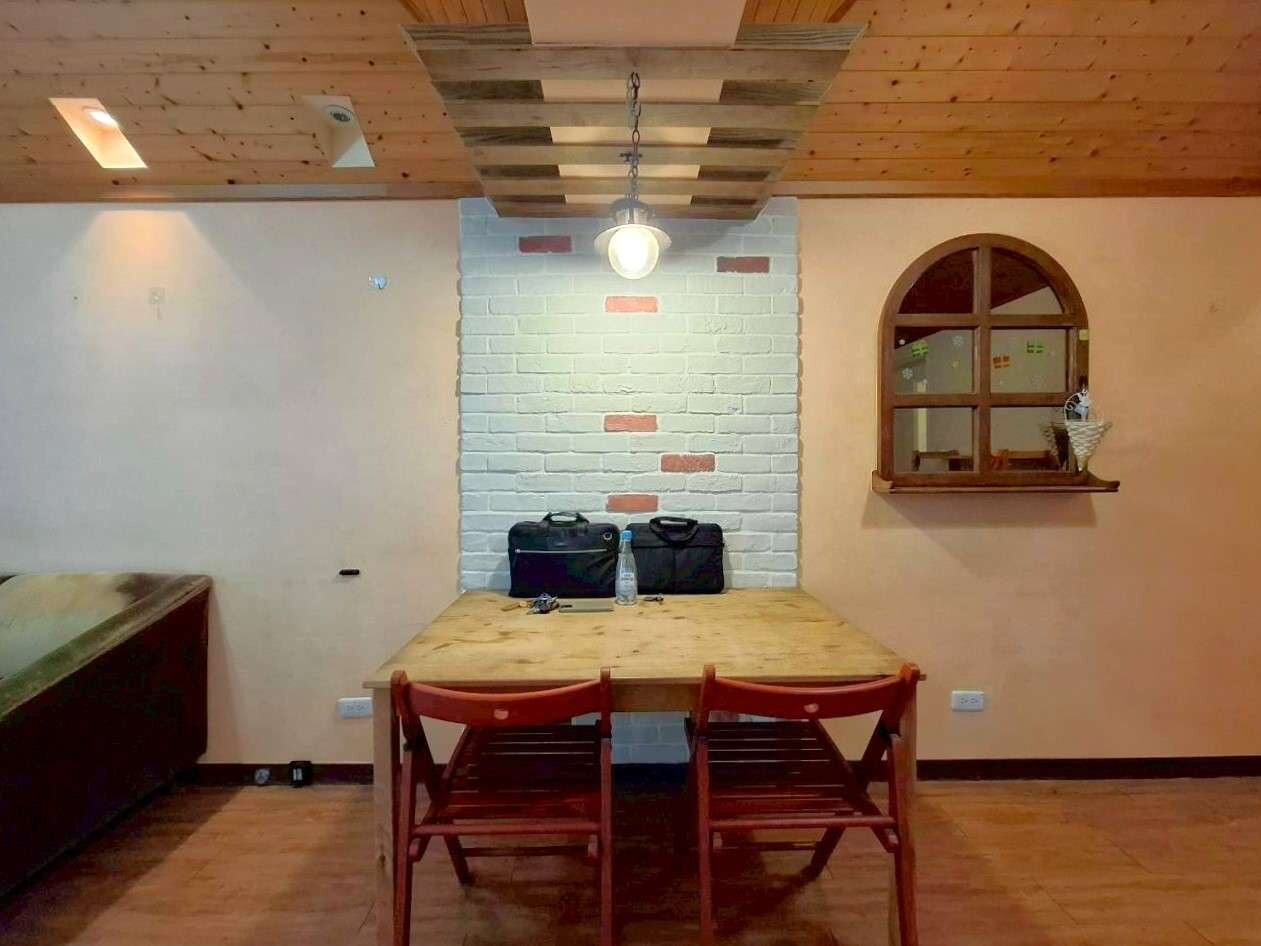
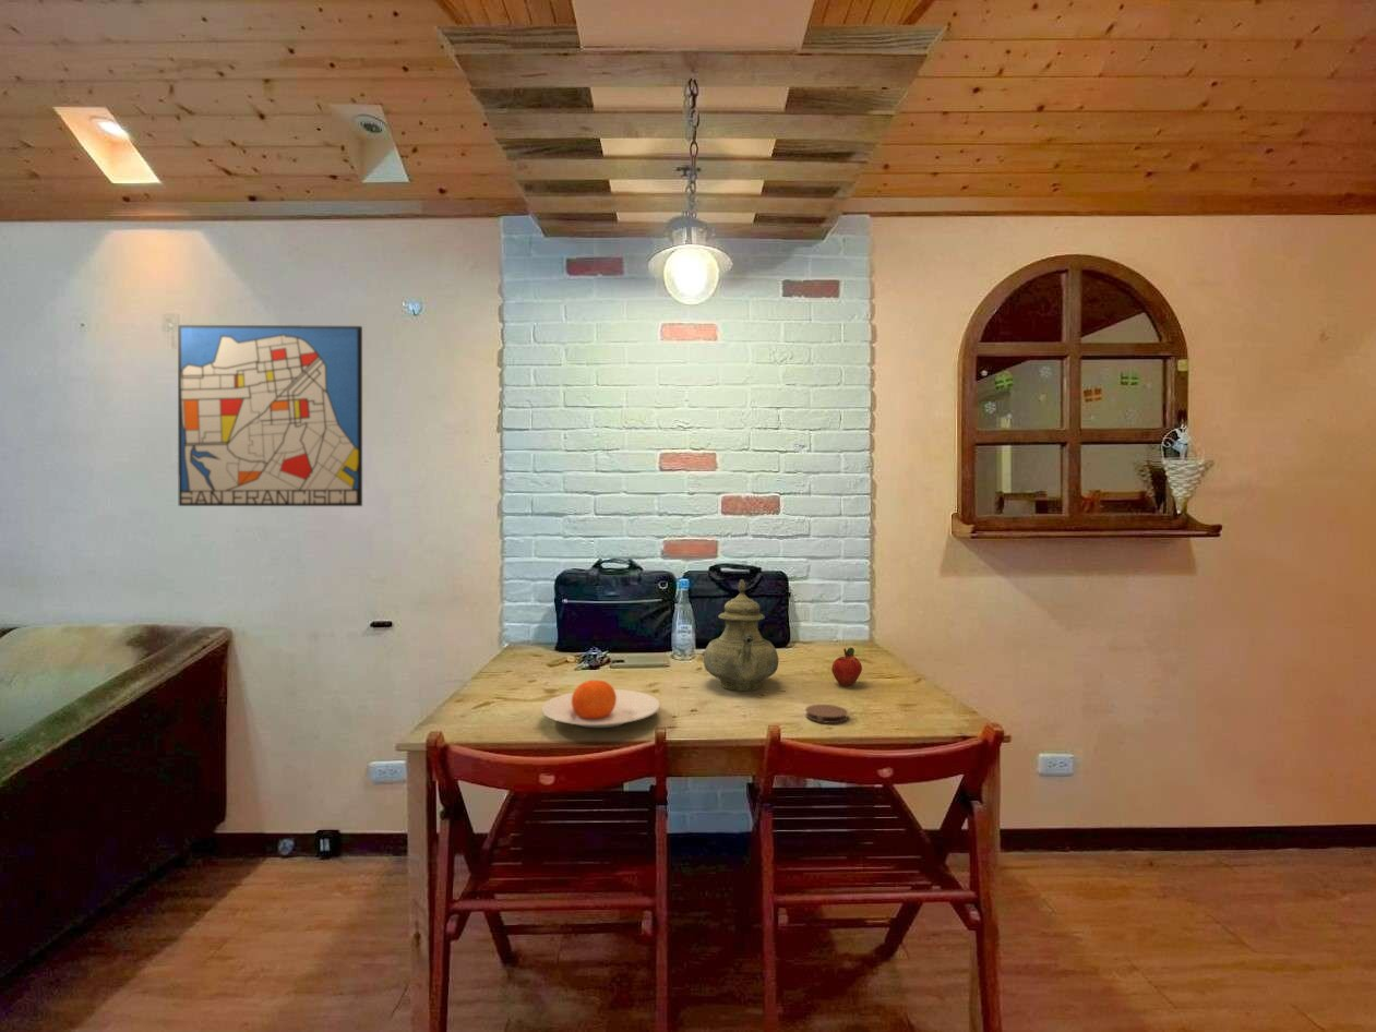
+ coaster [804,704,849,724]
+ wall art [177,324,363,507]
+ plate [541,679,661,729]
+ teapot [703,578,780,692]
+ fruit [830,647,863,687]
